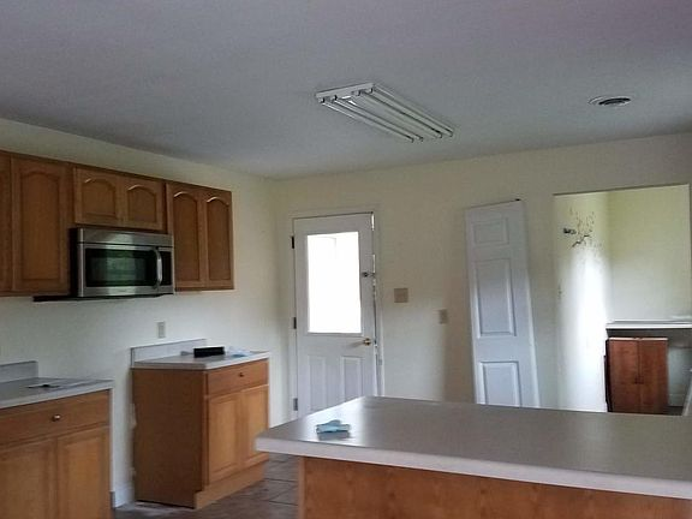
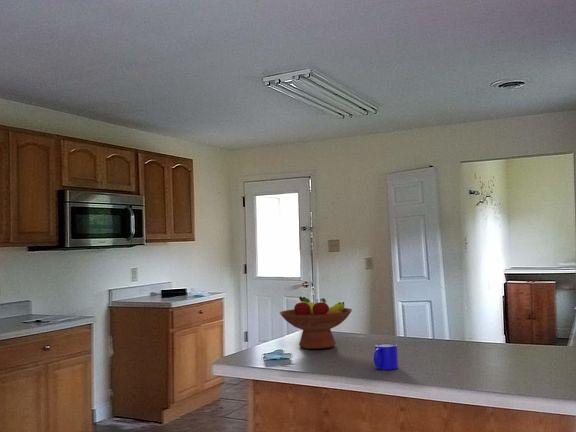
+ fruit bowl [279,296,353,350]
+ mug [373,343,399,371]
